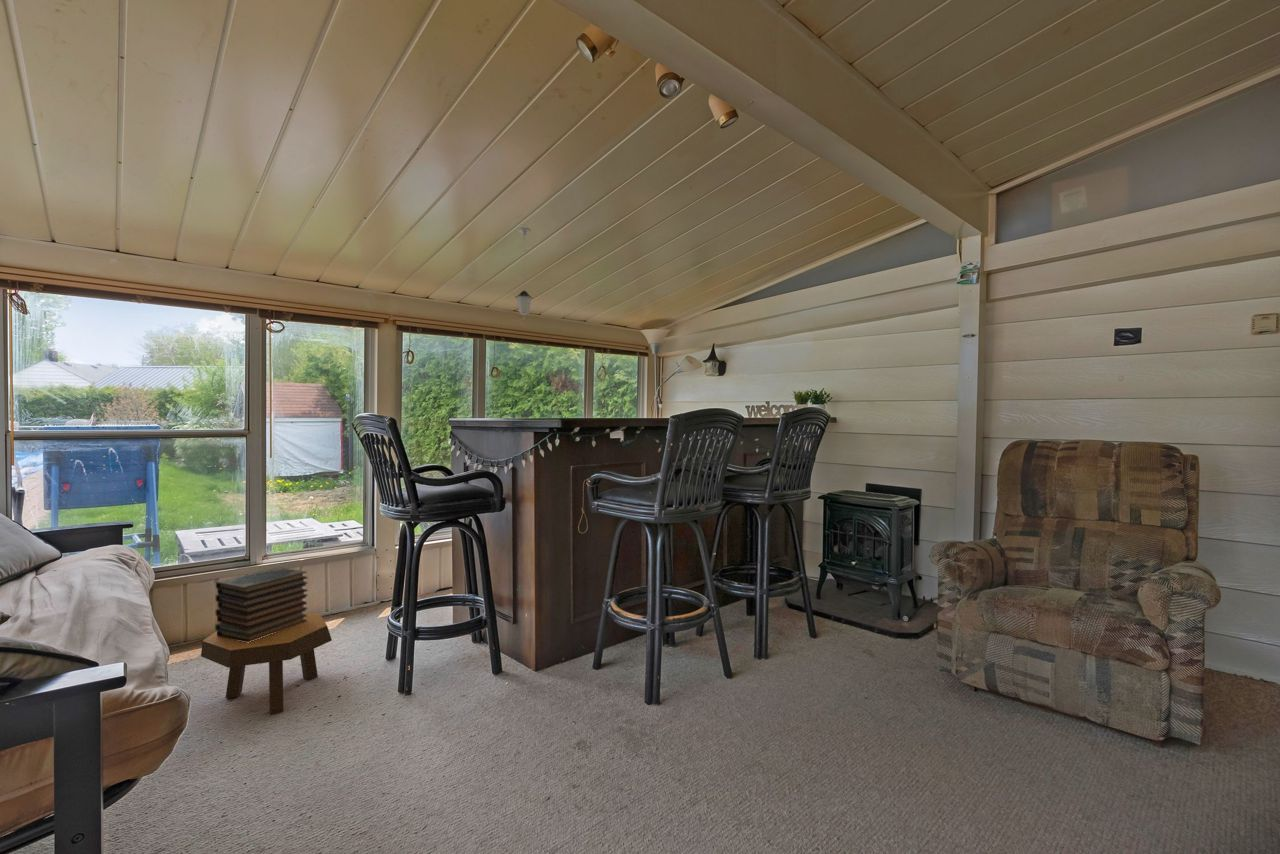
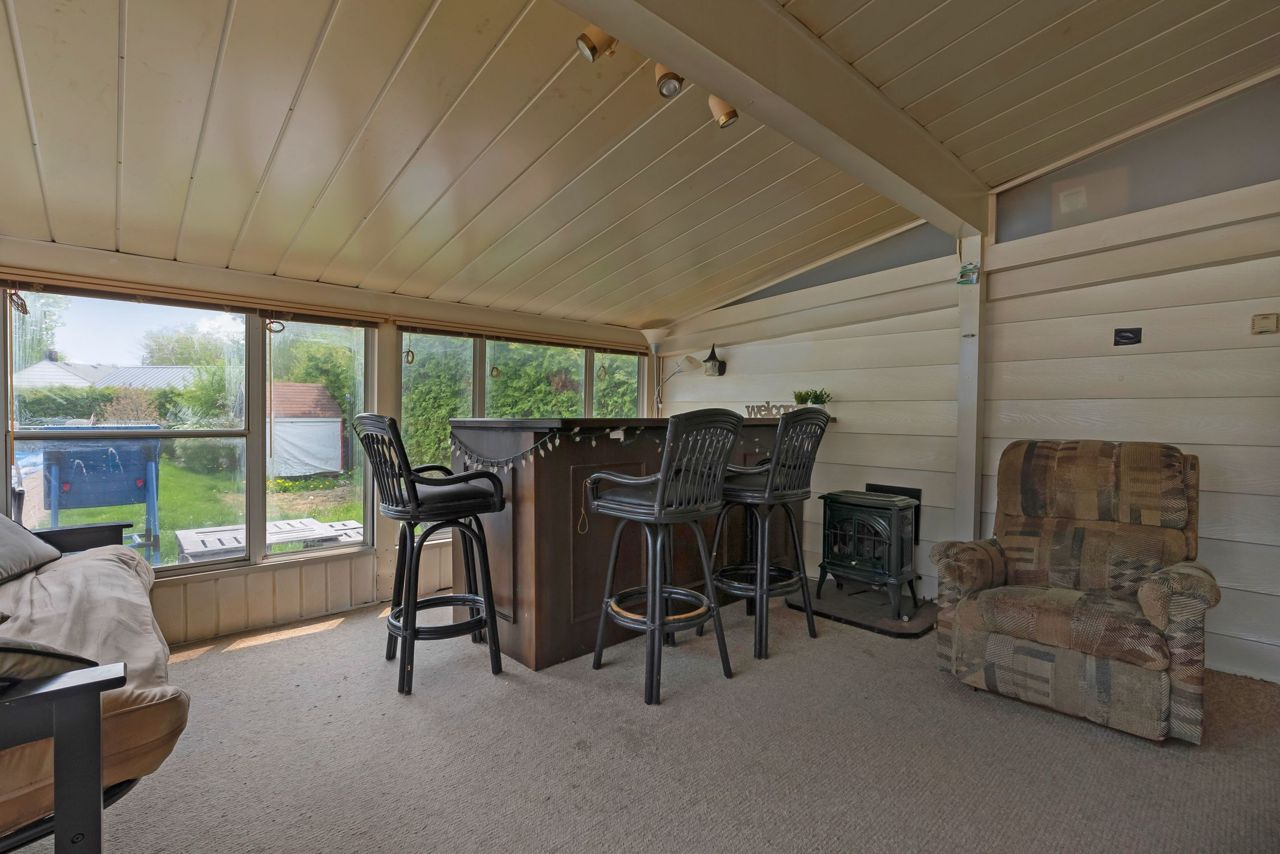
- footstool [200,612,333,716]
- pendant light [515,226,534,321]
- book stack [214,566,309,643]
